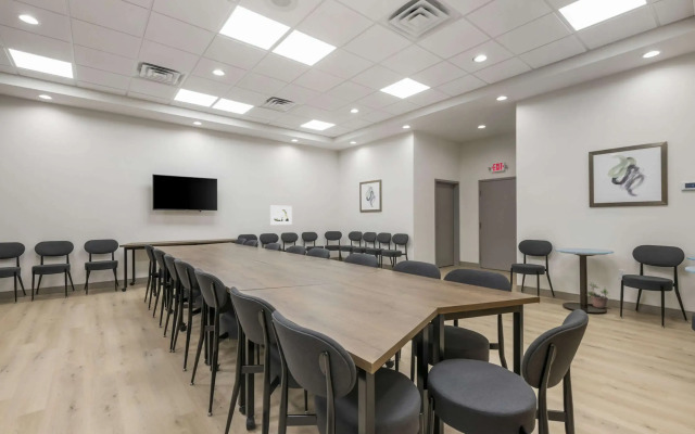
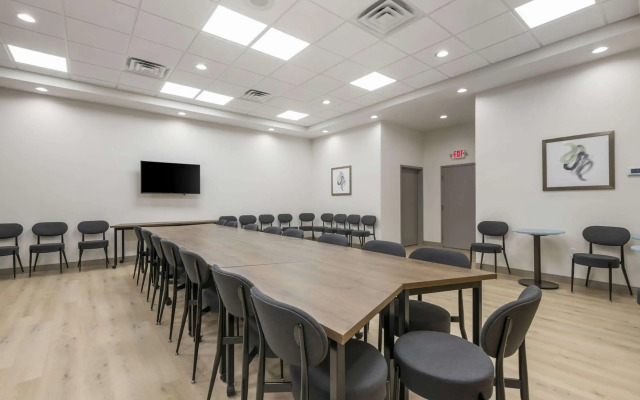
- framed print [269,205,293,226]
- potted plant [586,281,611,309]
